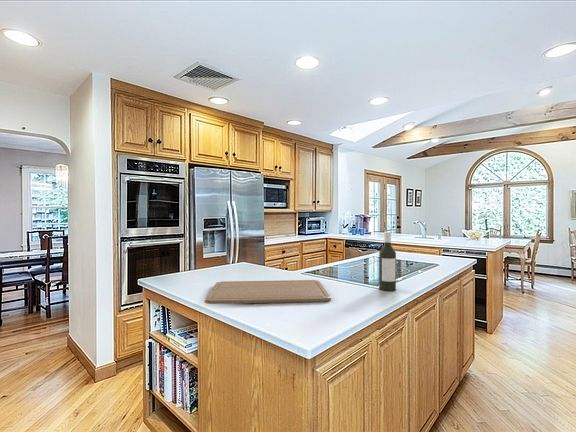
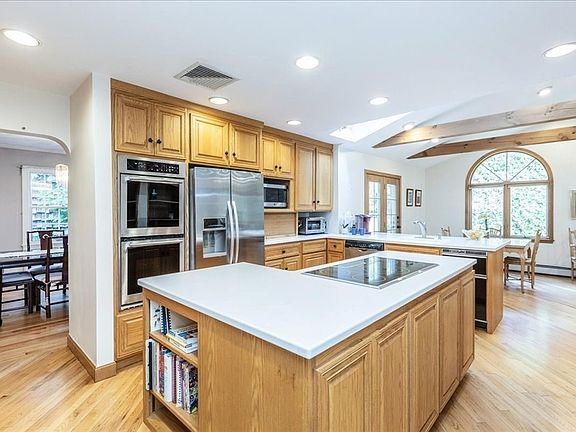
- chopping board [203,279,332,305]
- bottle [378,231,397,292]
